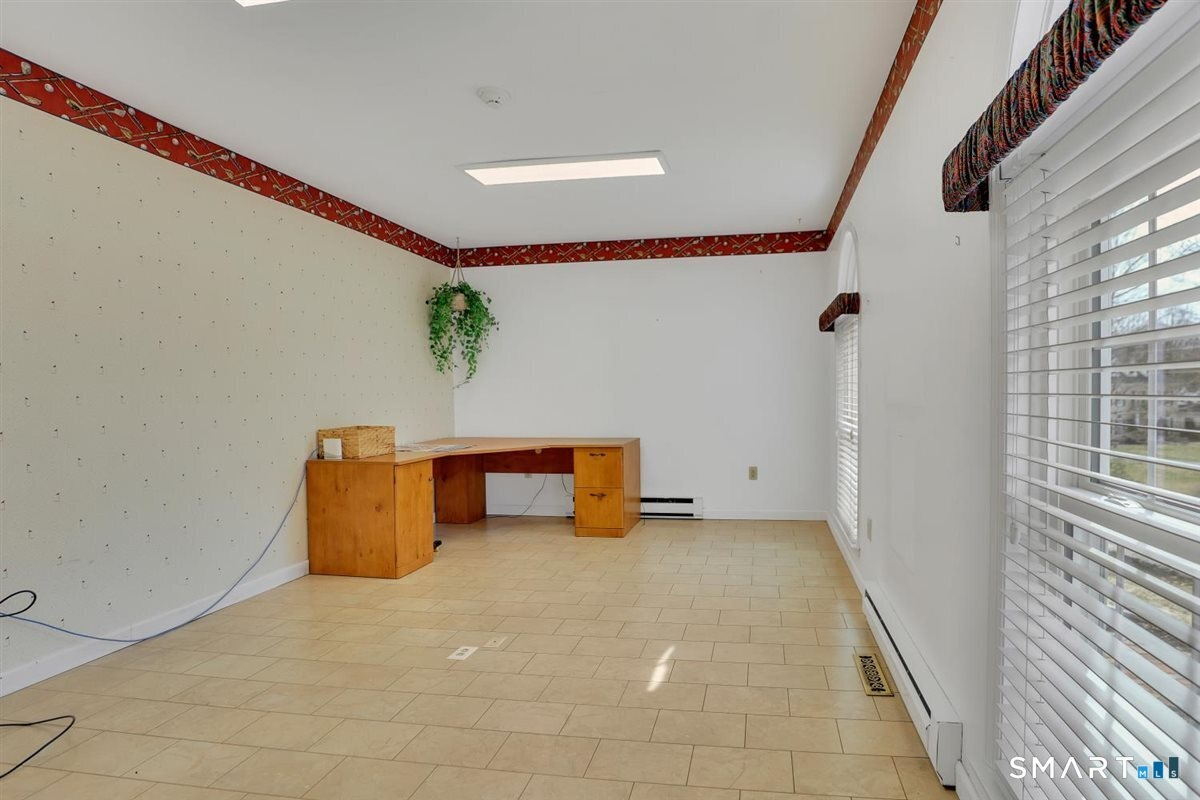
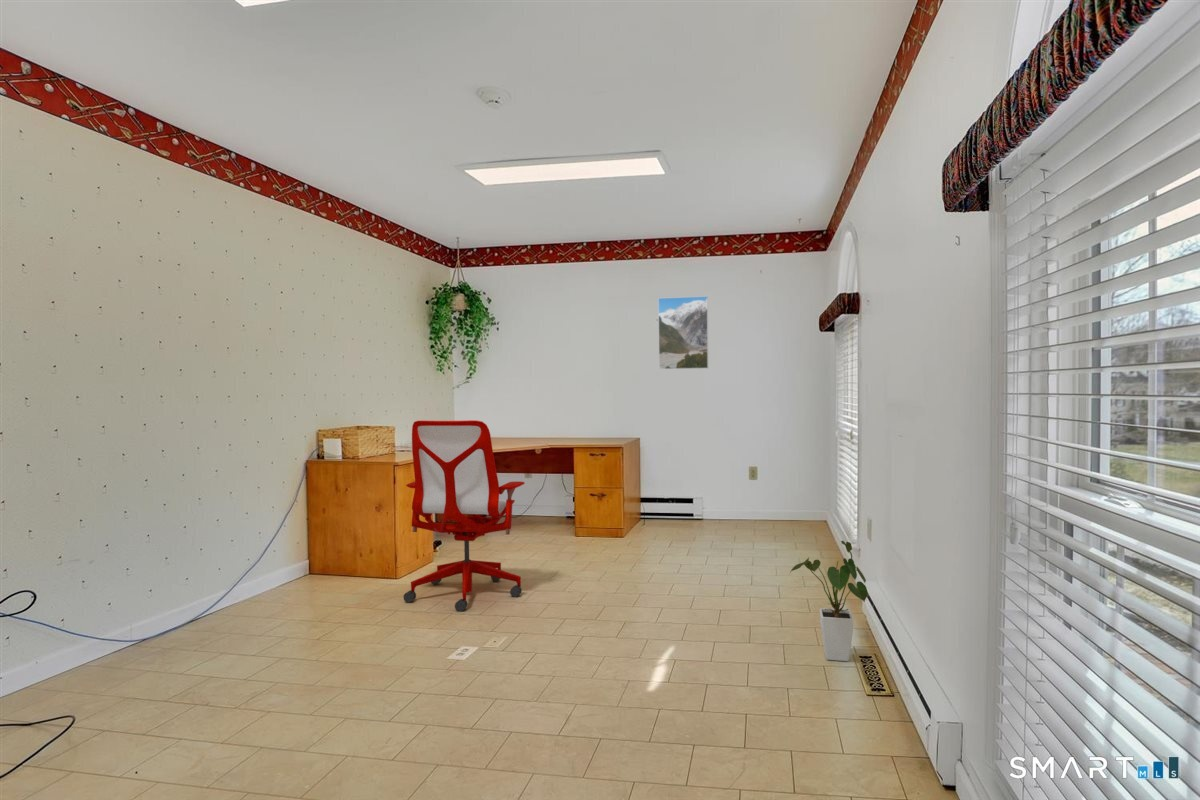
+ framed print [657,295,709,370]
+ house plant [788,540,869,662]
+ office chair [402,419,525,613]
